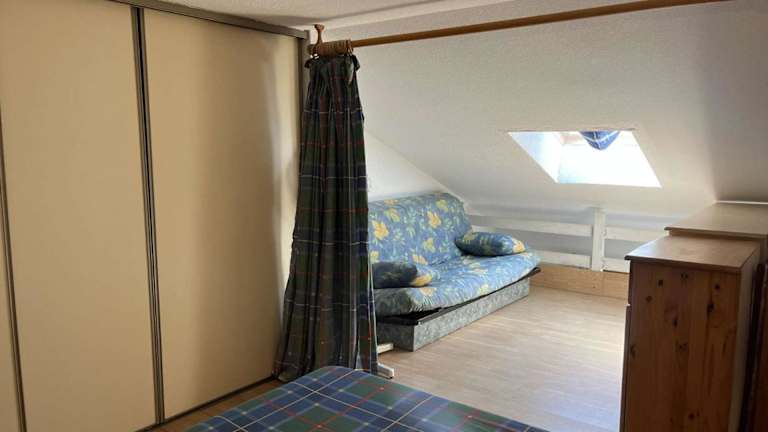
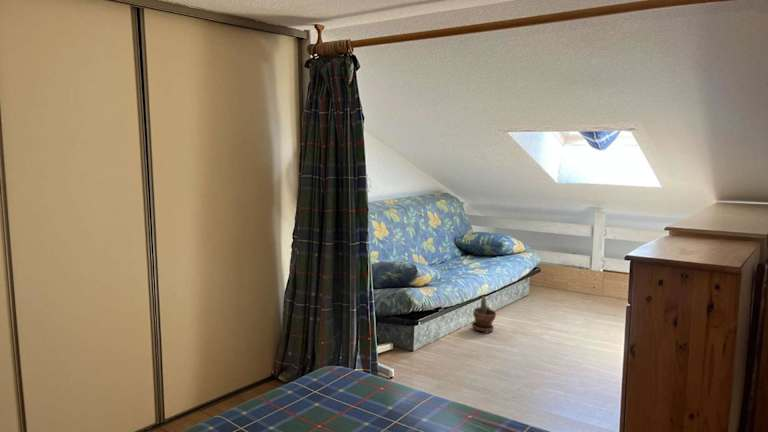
+ potted plant [471,296,497,333]
